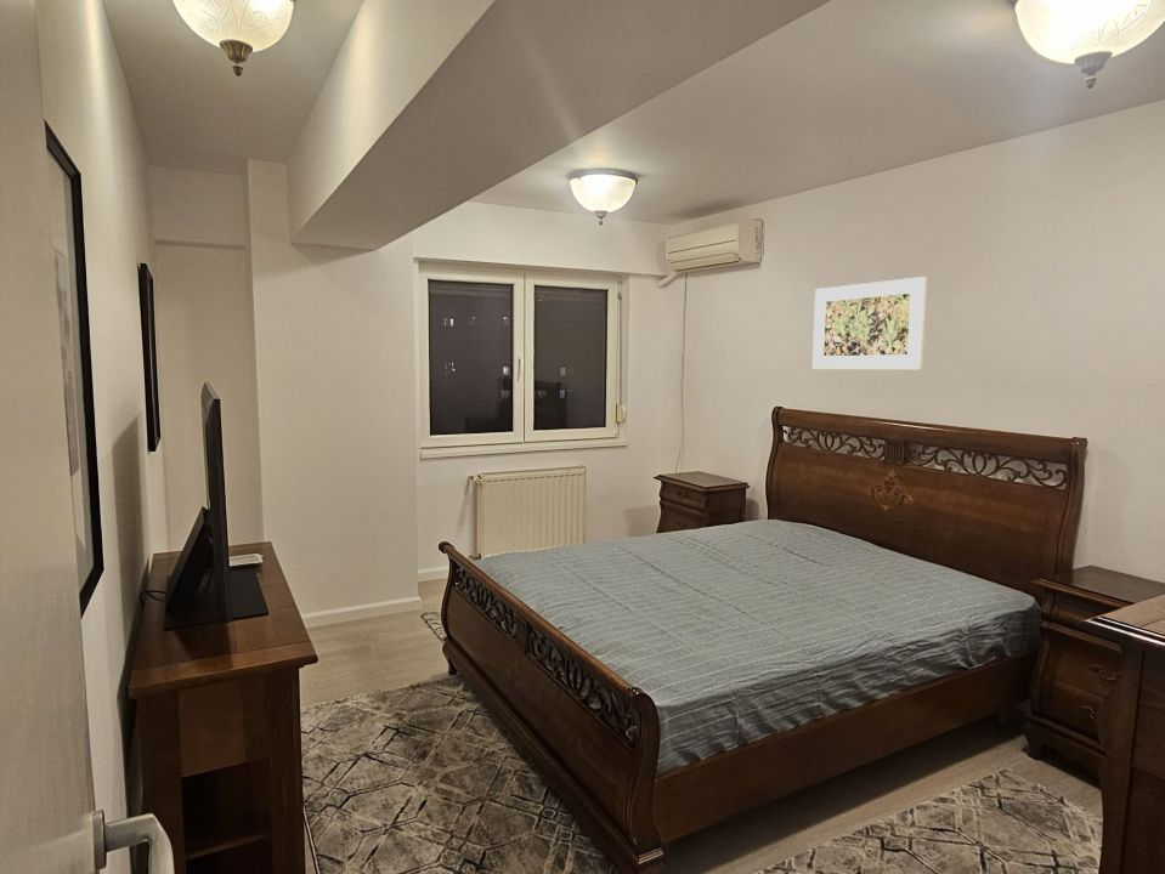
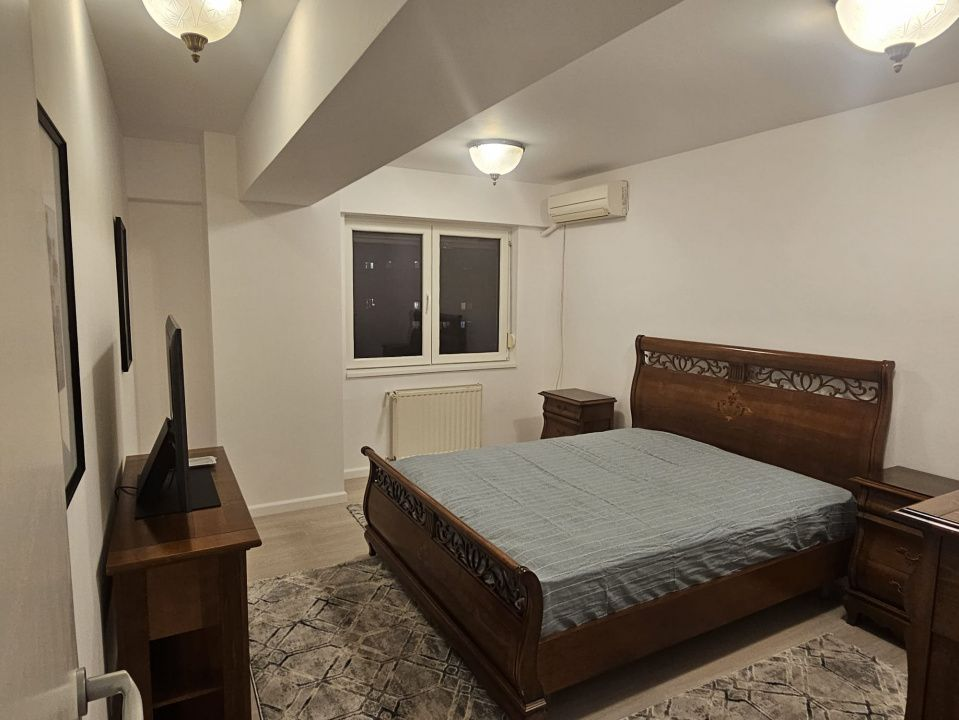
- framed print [811,276,928,370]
